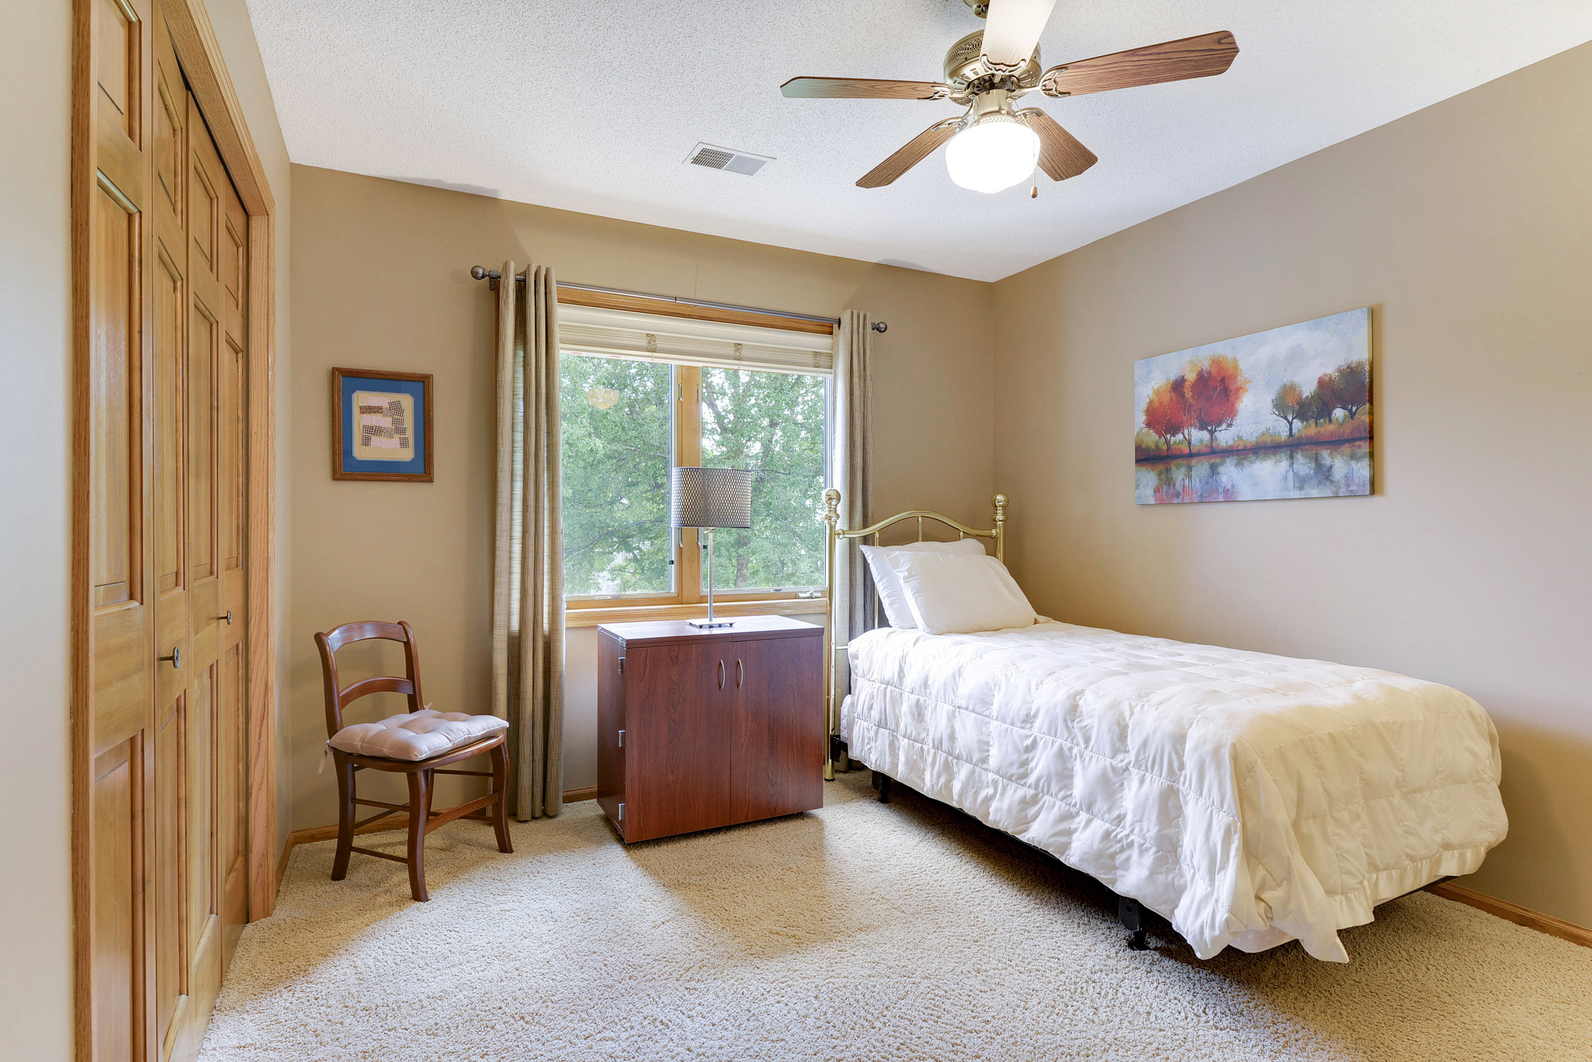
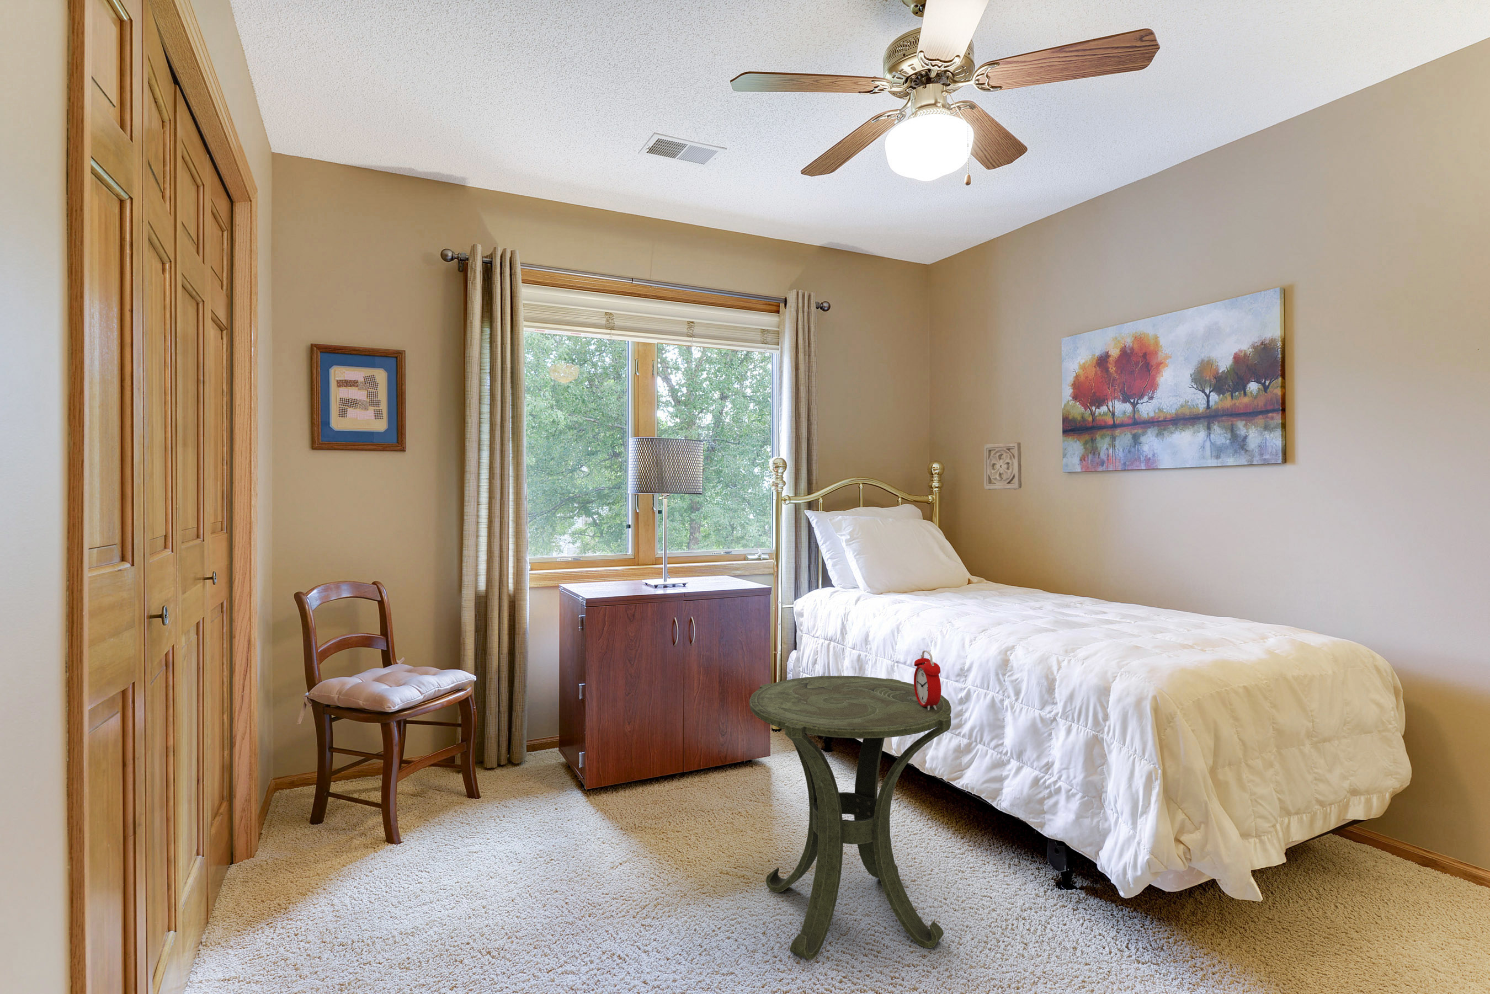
+ wall ornament [983,442,1022,490]
+ alarm clock [913,650,942,710]
+ side table [749,676,952,961]
